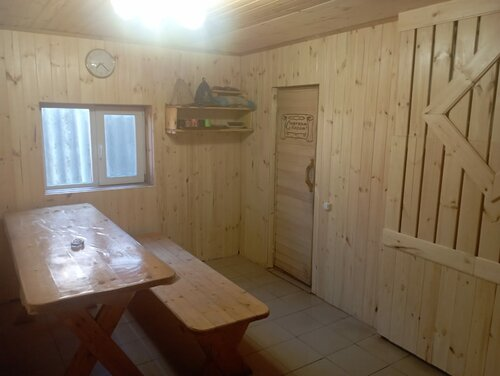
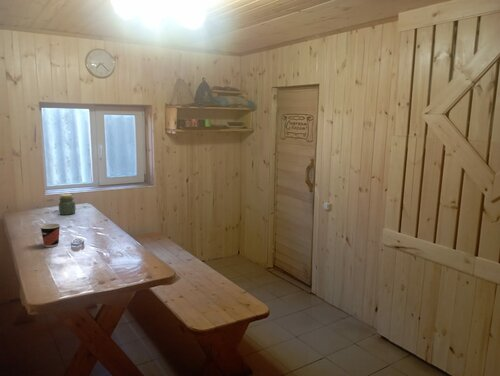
+ cup [39,223,61,248]
+ jar [58,193,77,216]
